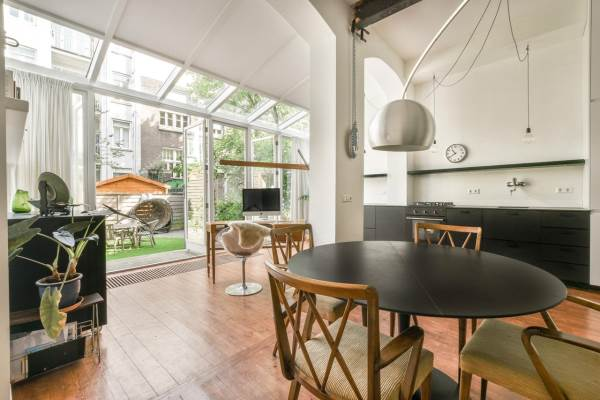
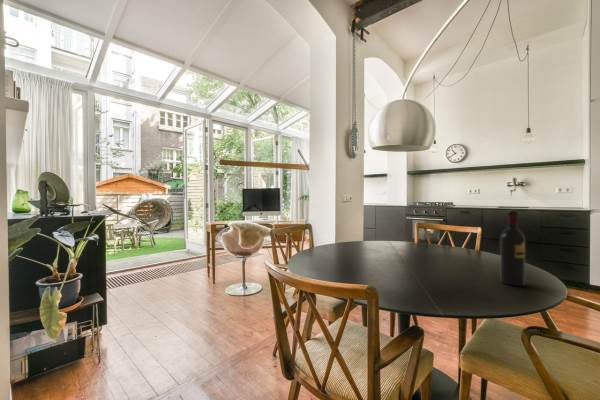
+ wine bottle [499,209,526,287]
